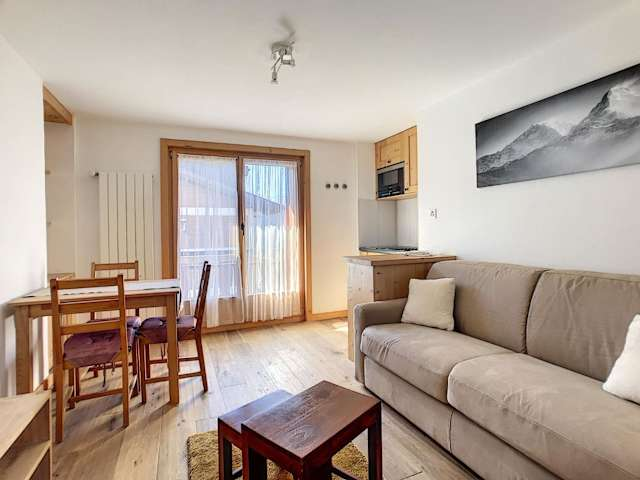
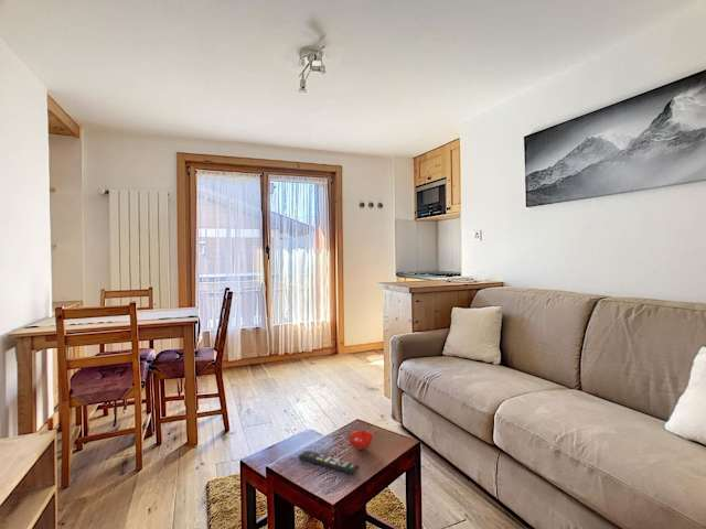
+ fruit [349,429,374,451]
+ remote control [298,450,361,475]
